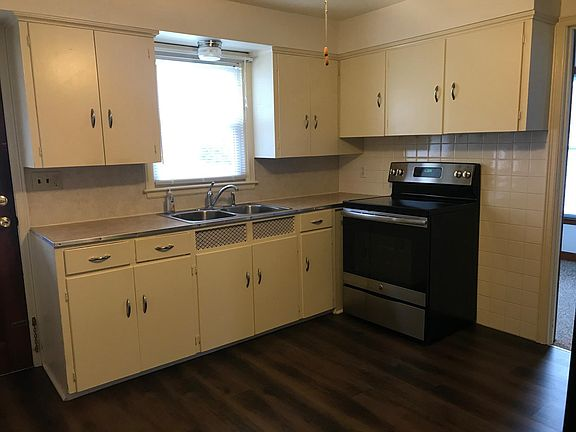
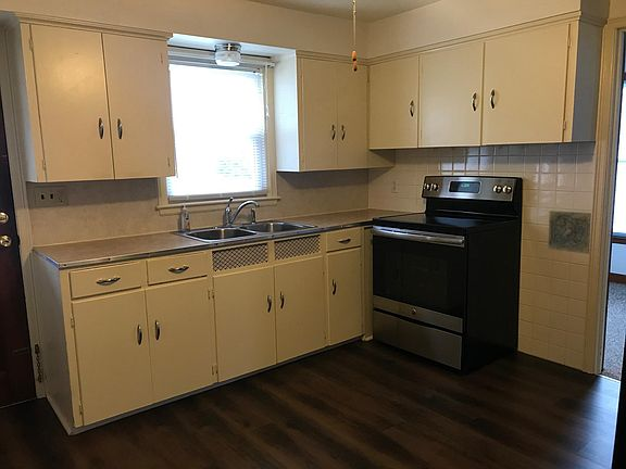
+ decorative tile [547,210,592,255]
